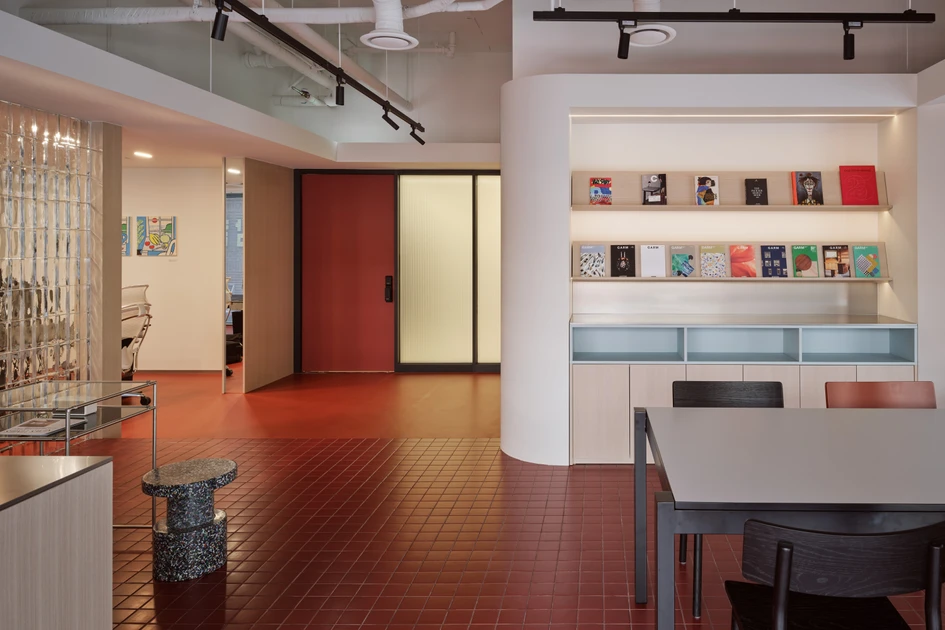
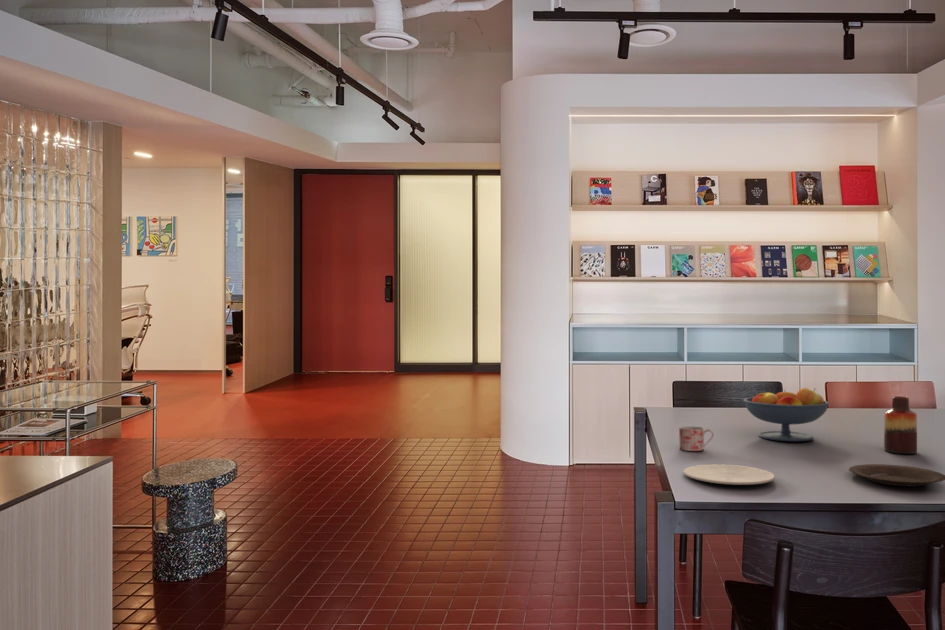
+ mug [678,425,714,452]
+ plate [683,463,776,486]
+ fruit bowl [743,387,830,442]
+ vase [883,395,918,455]
+ plate [848,463,945,487]
